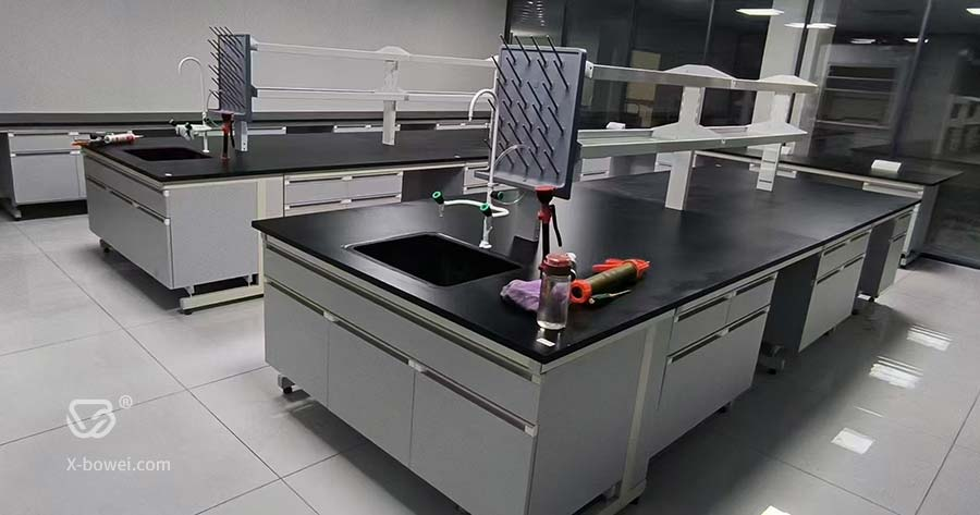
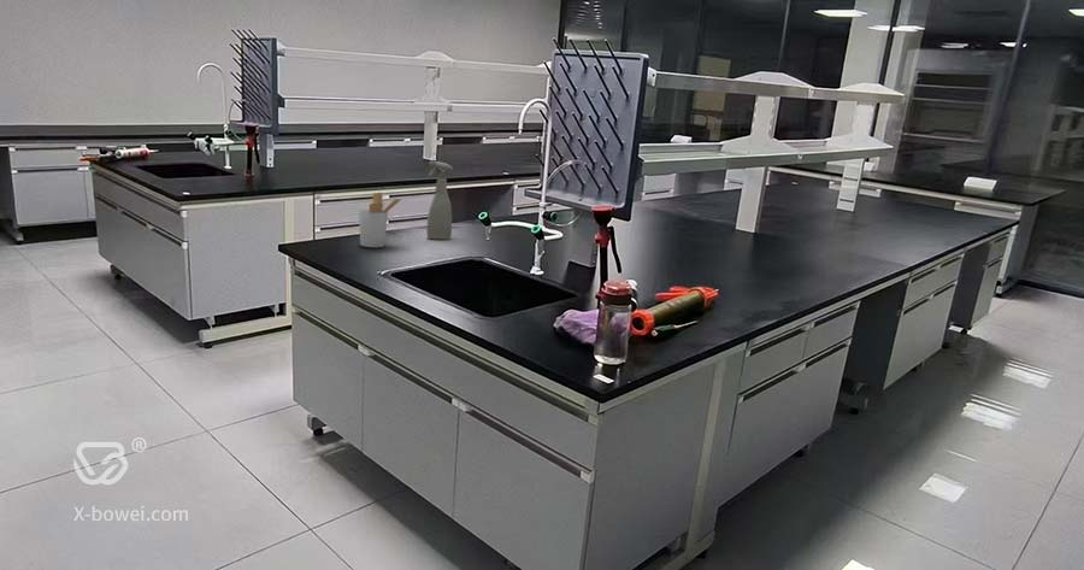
+ spray bottle [425,160,454,241]
+ utensil holder [358,192,403,248]
